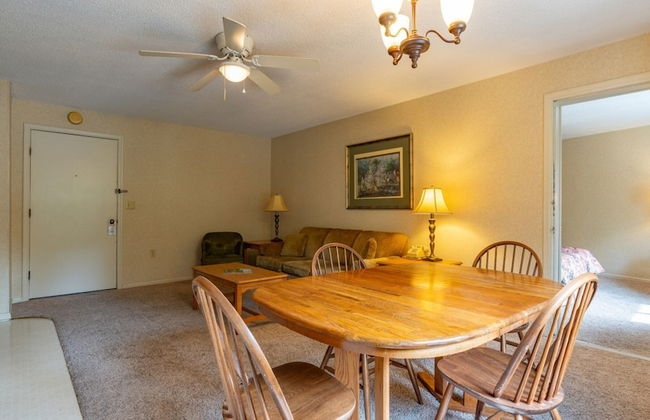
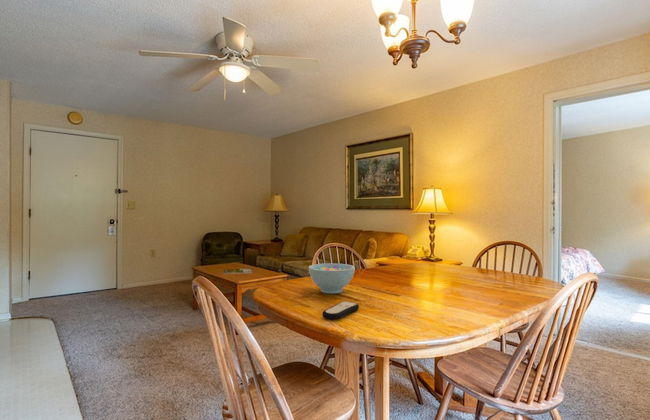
+ remote control [321,300,360,320]
+ bowl [308,262,356,294]
